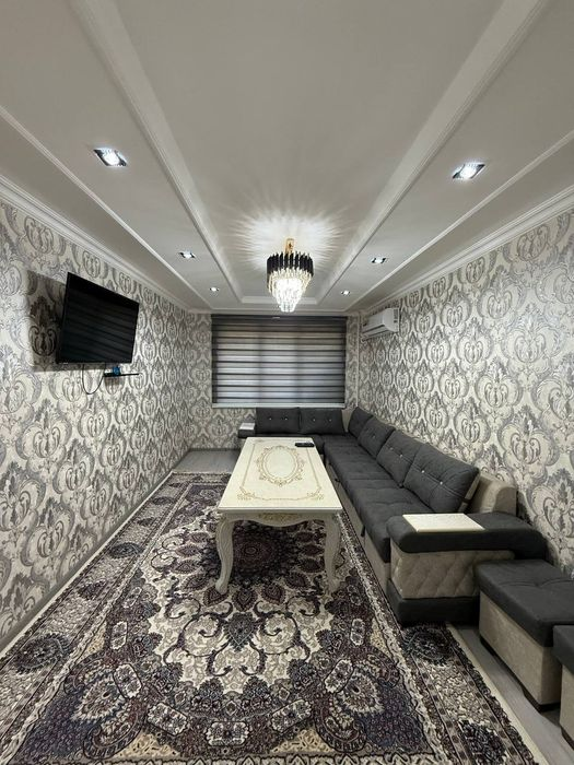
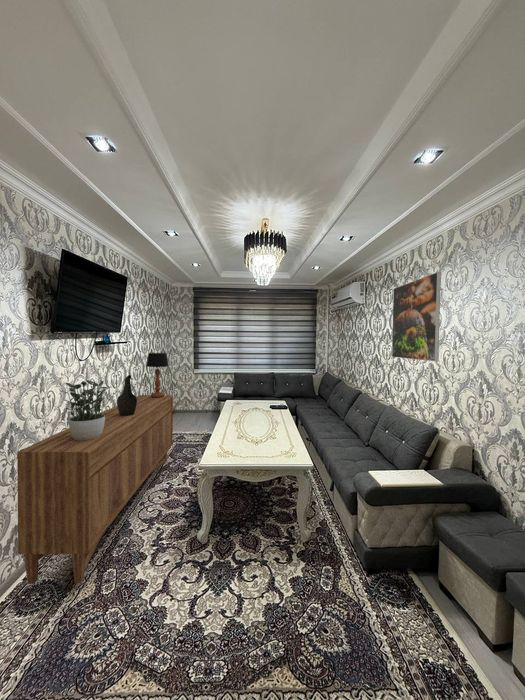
+ decorative vase [116,374,137,416]
+ sideboard [16,394,174,585]
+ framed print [391,271,442,362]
+ table lamp [146,352,170,398]
+ potted plant [60,377,110,441]
